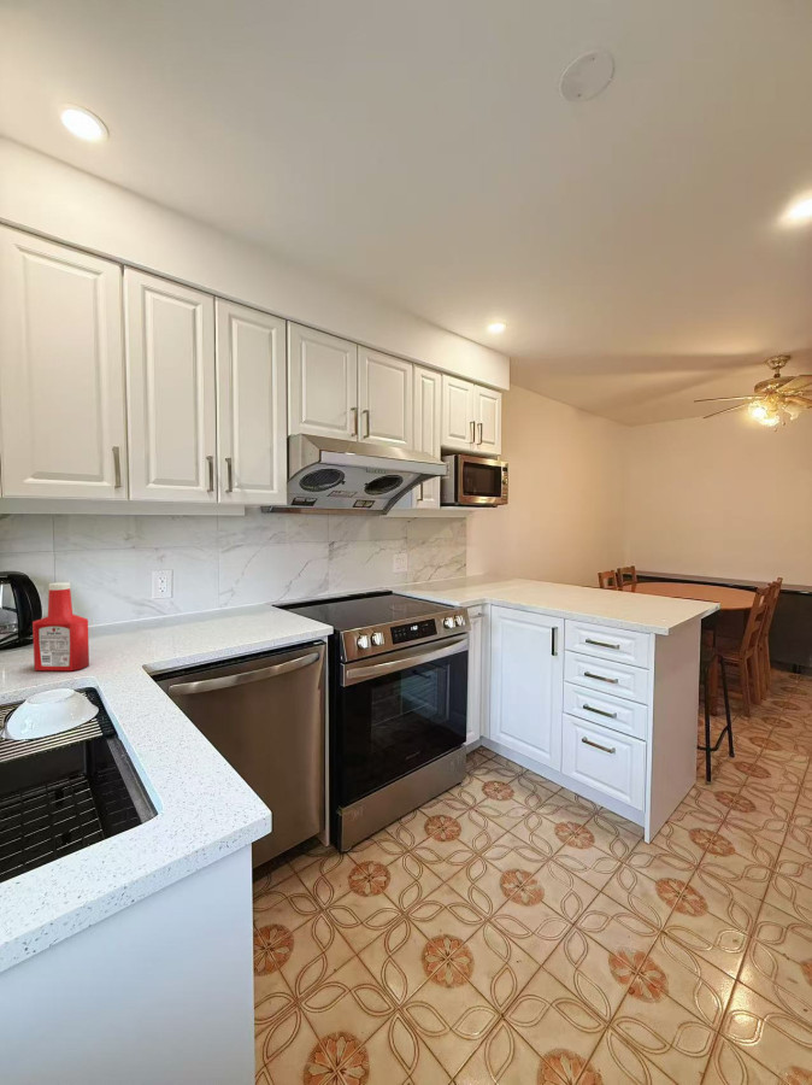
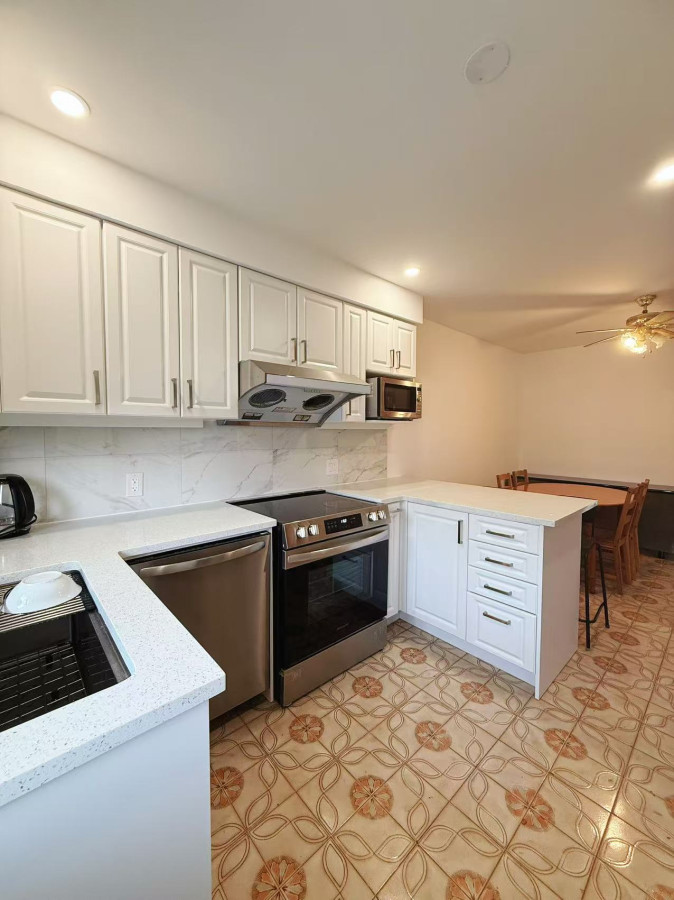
- soap bottle [31,581,90,671]
